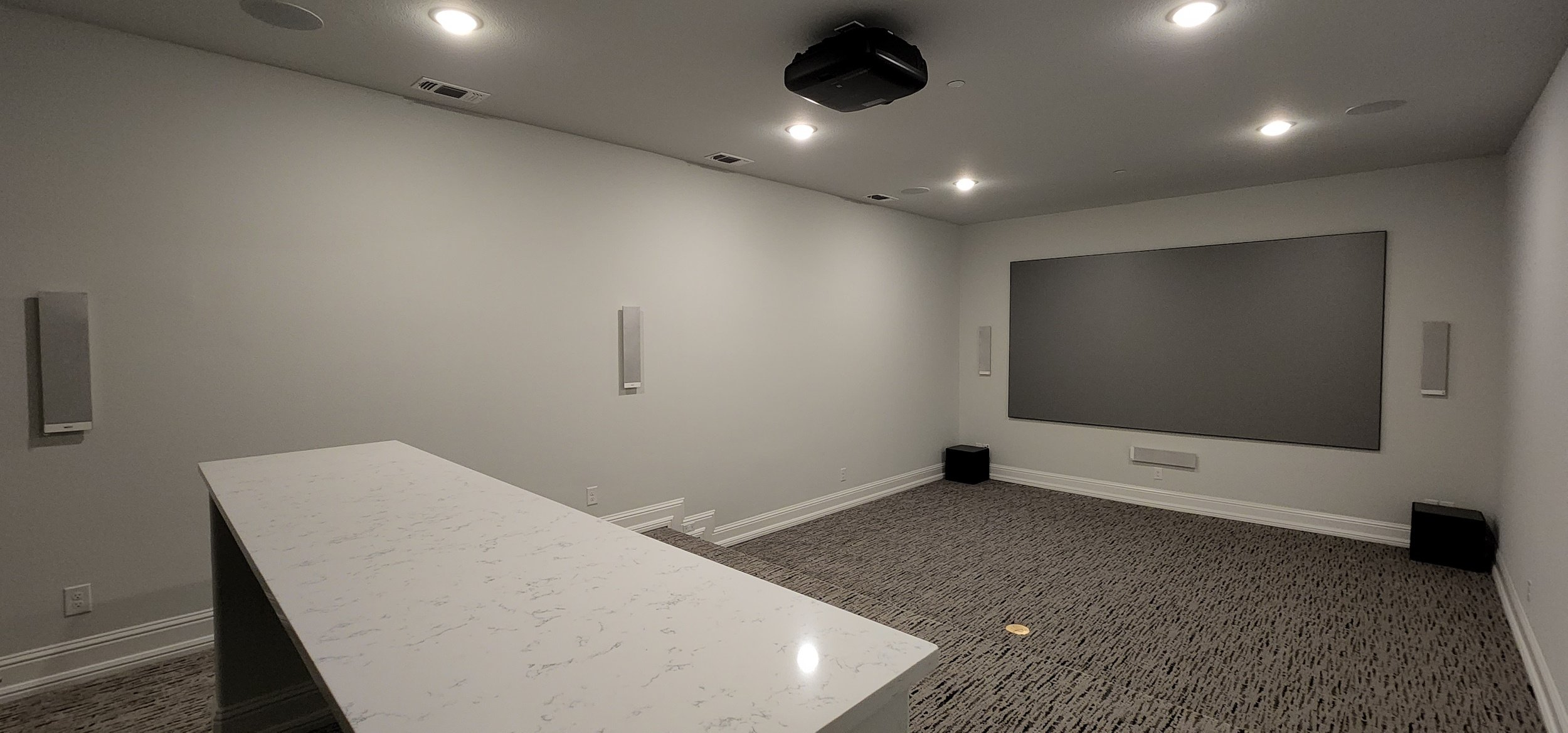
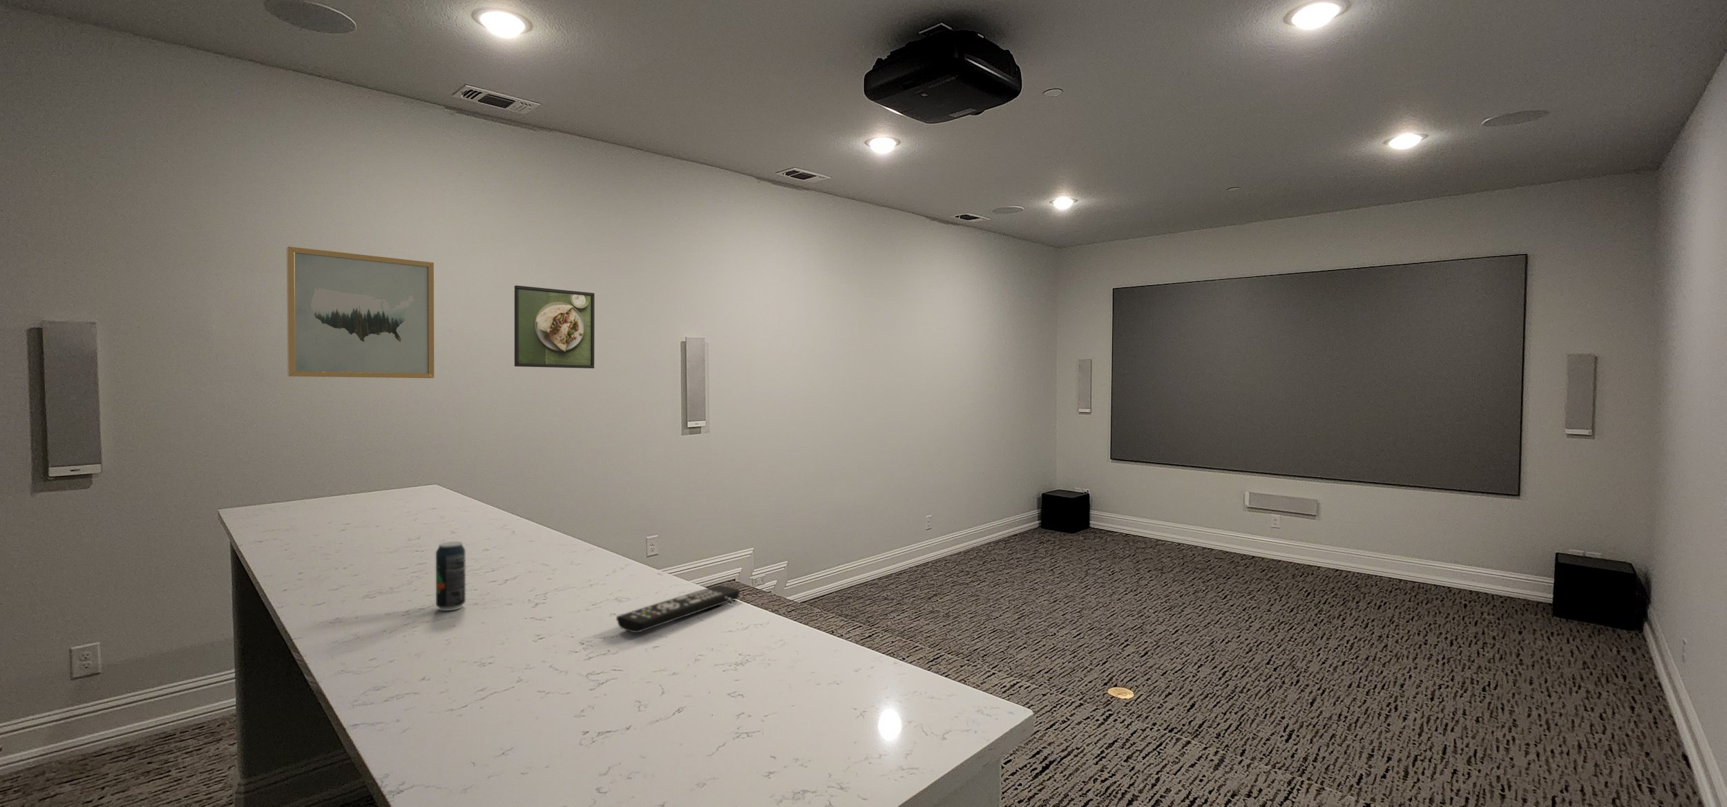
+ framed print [514,285,596,369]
+ remote control [616,585,740,633]
+ soda can [435,541,466,611]
+ wall art [286,246,435,379]
